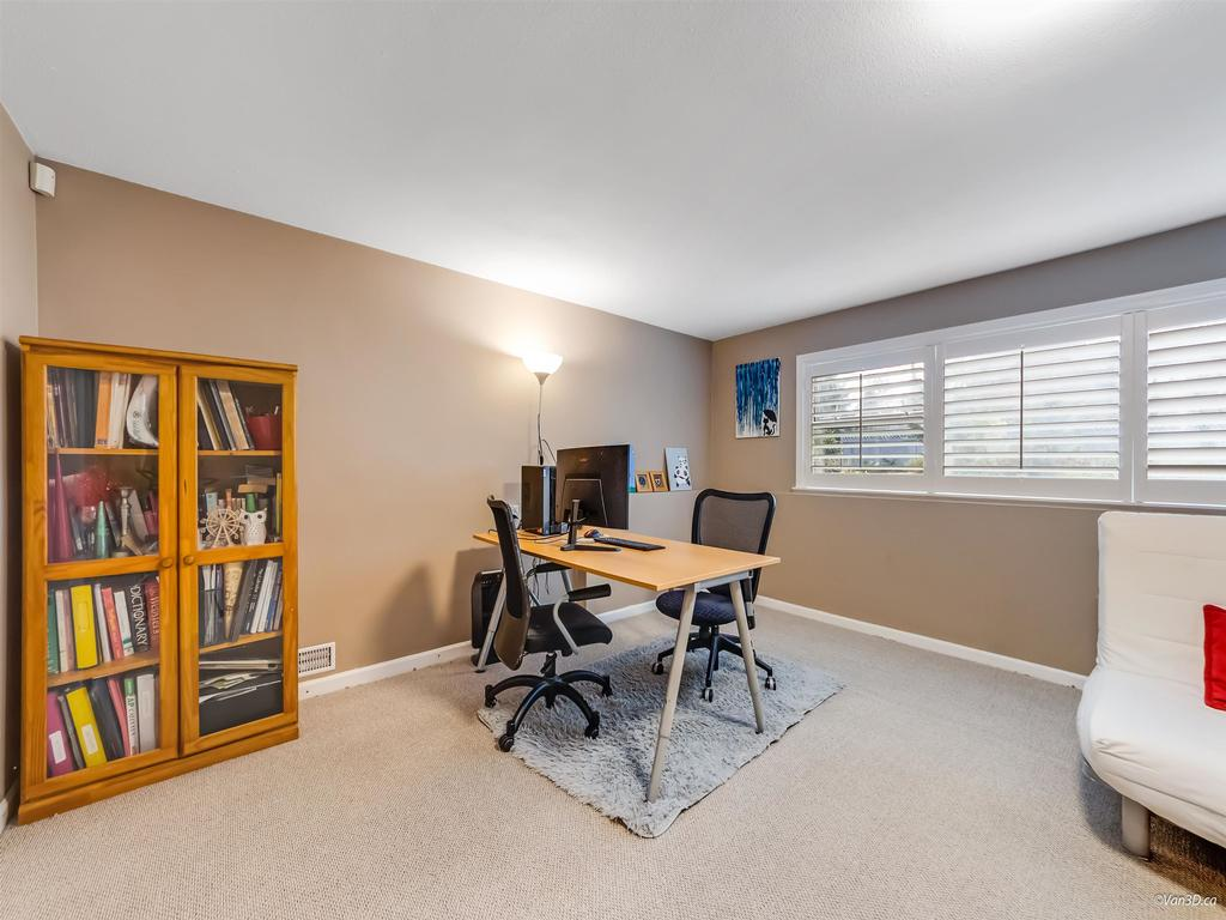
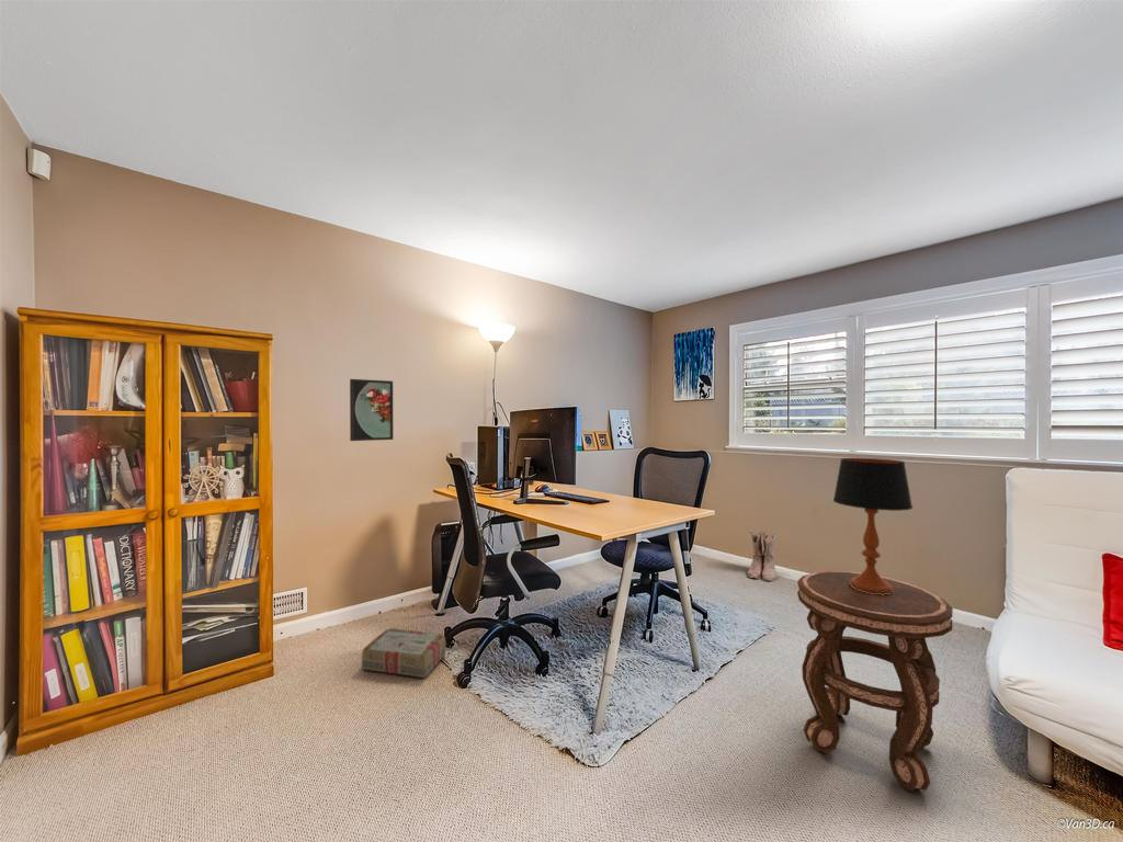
+ table lamp [832,457,914,595]
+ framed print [349,378,395,442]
+ side table [796,570,954,792]
+ boots [747,530,778,582]
+ carton [361,627,446,679]
